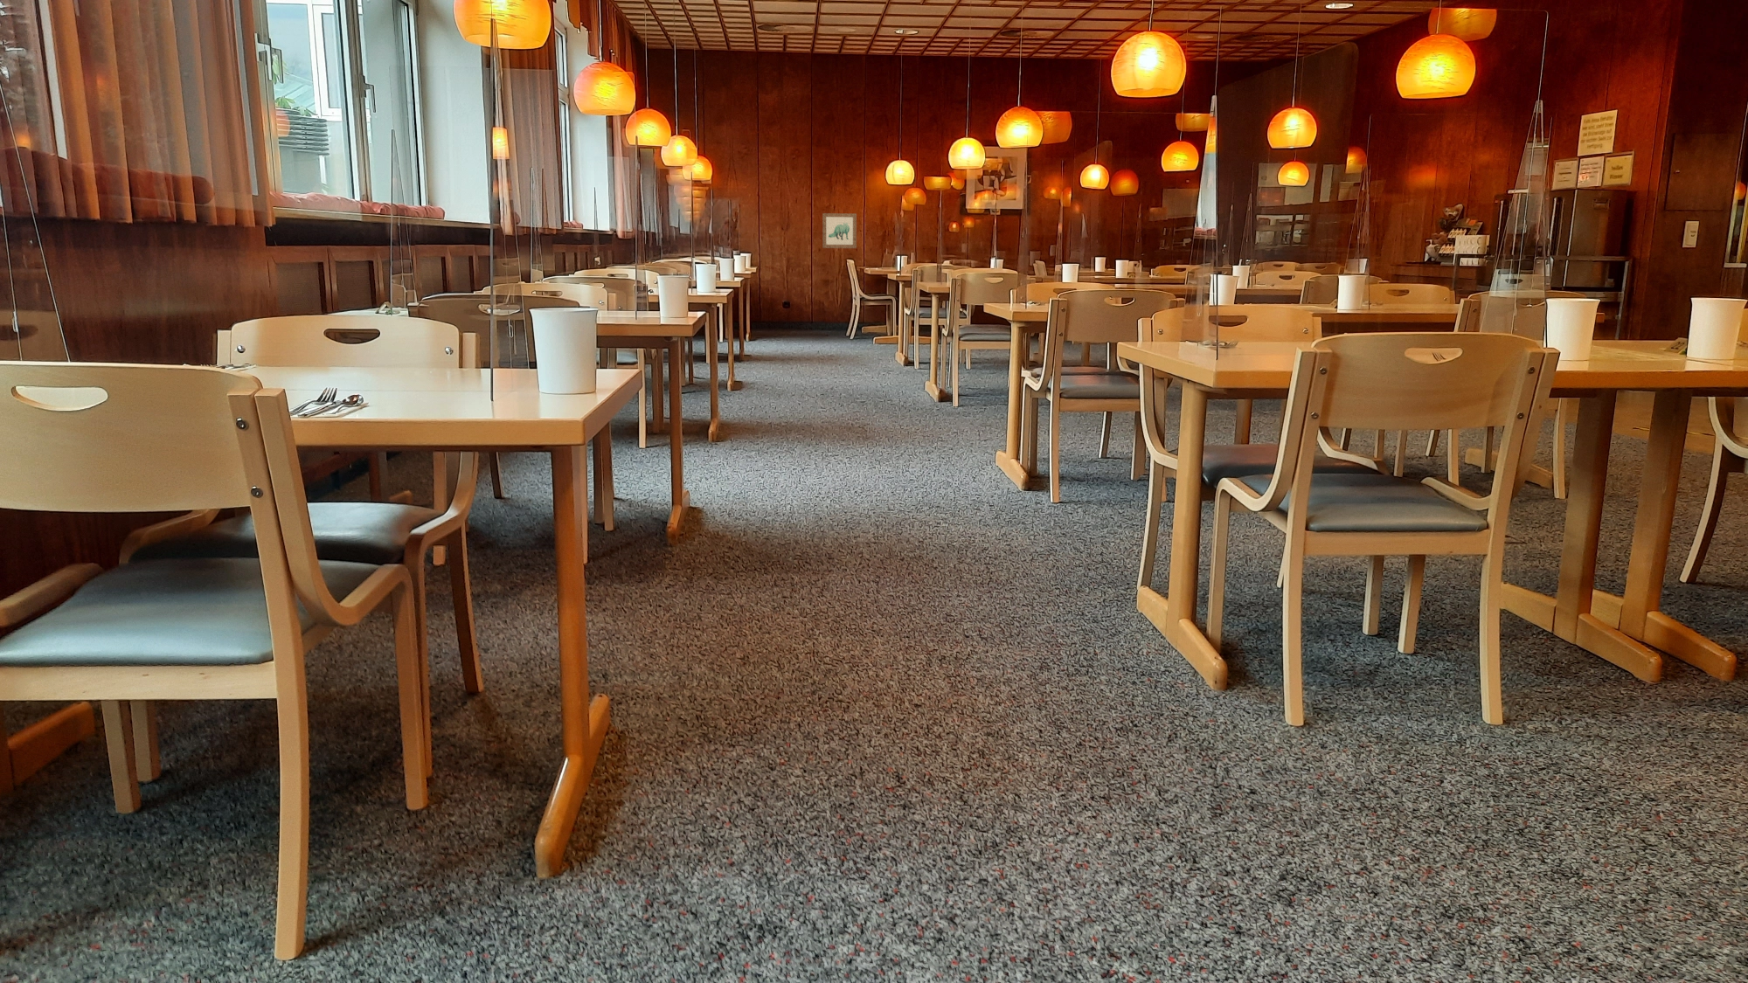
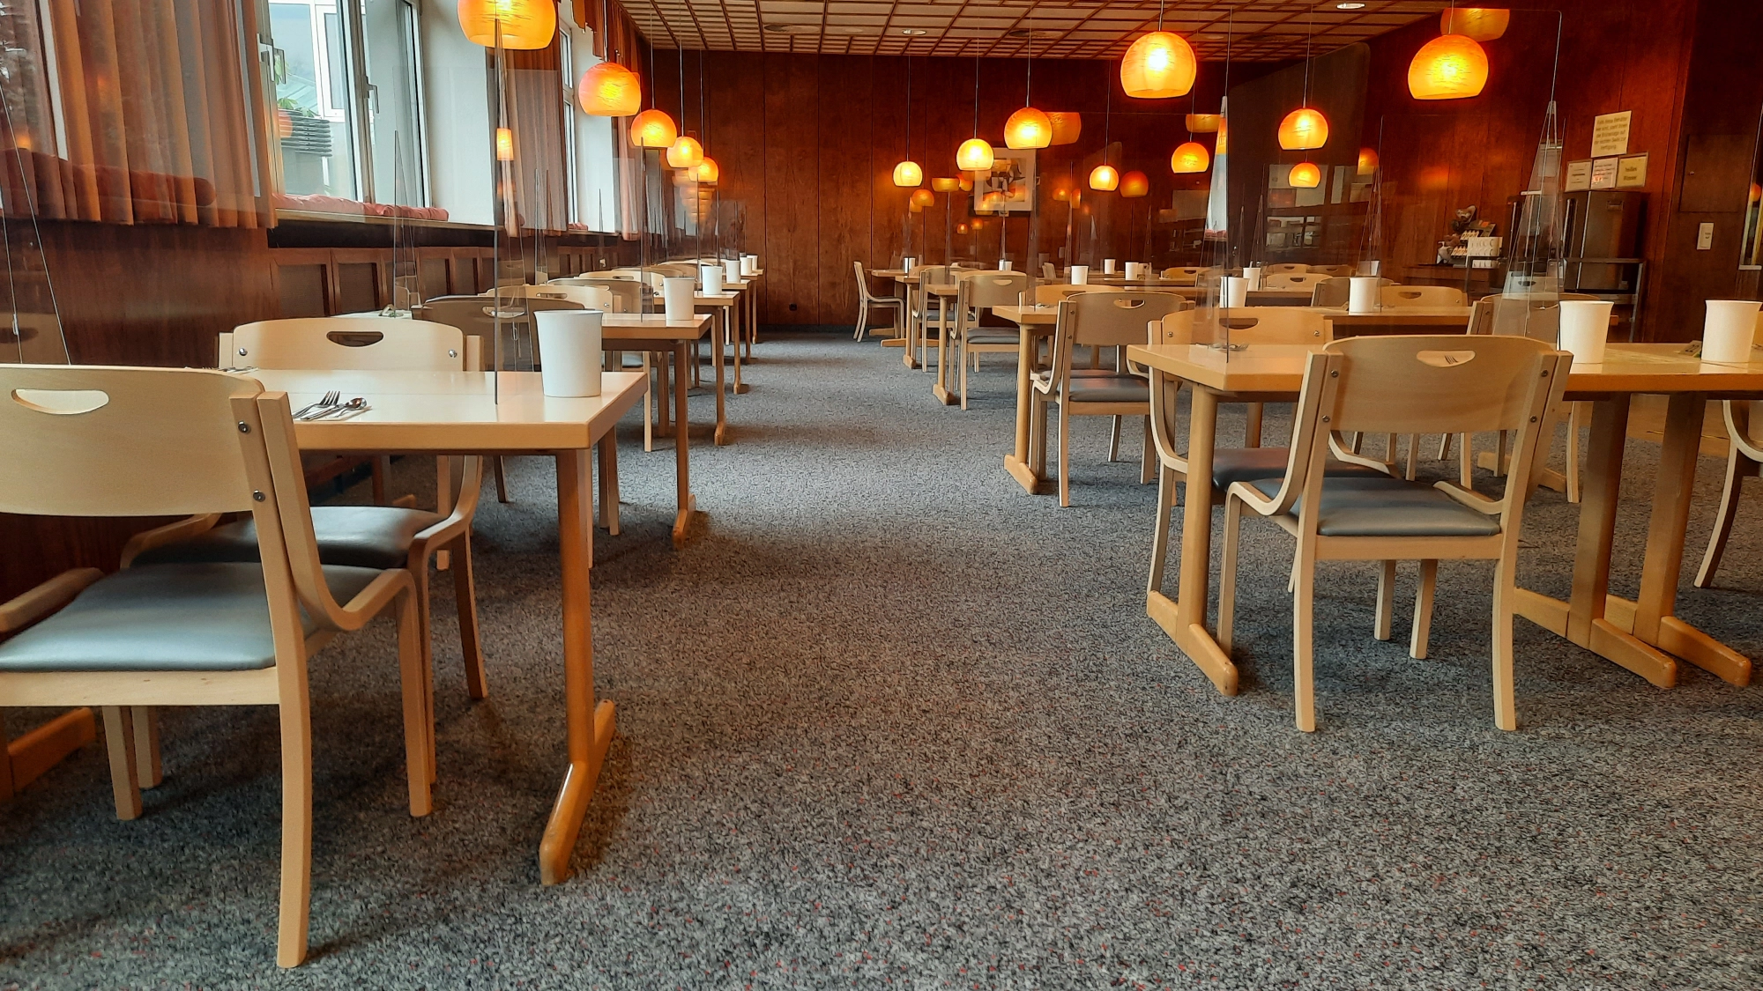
- wall art [821,212,857,248]
